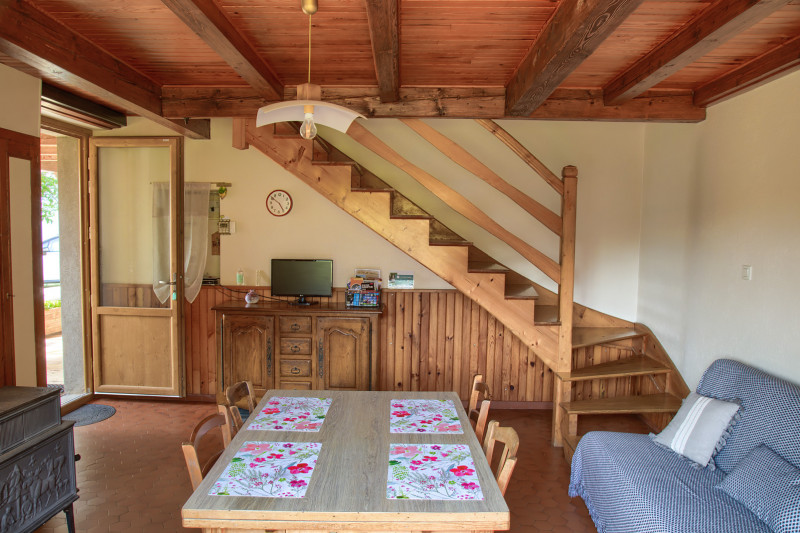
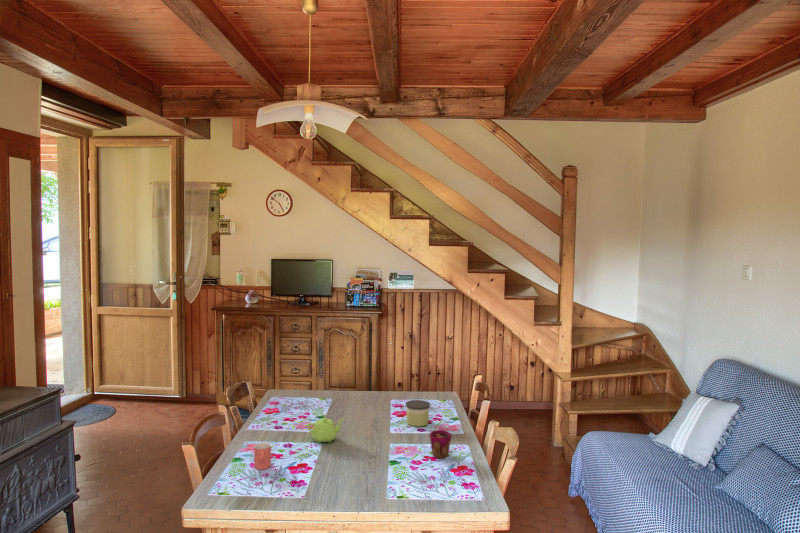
+ teapot [306,417,345,444]
+ candle [405,399,431,427]
+ cup [429,429,452,460]
+ cup [253,442,272,471]
